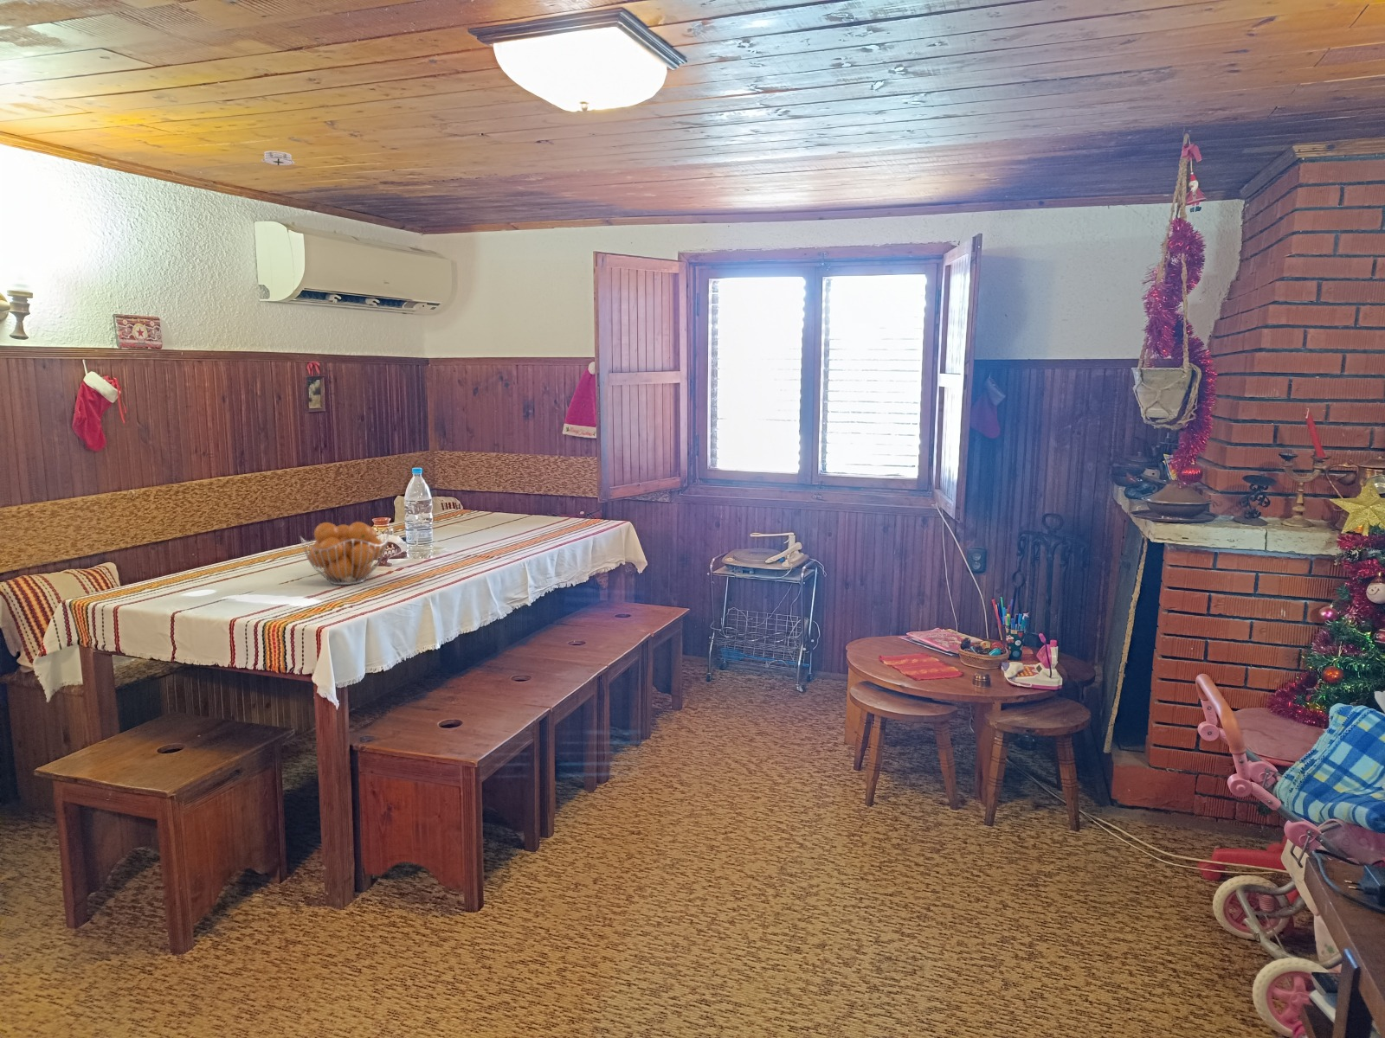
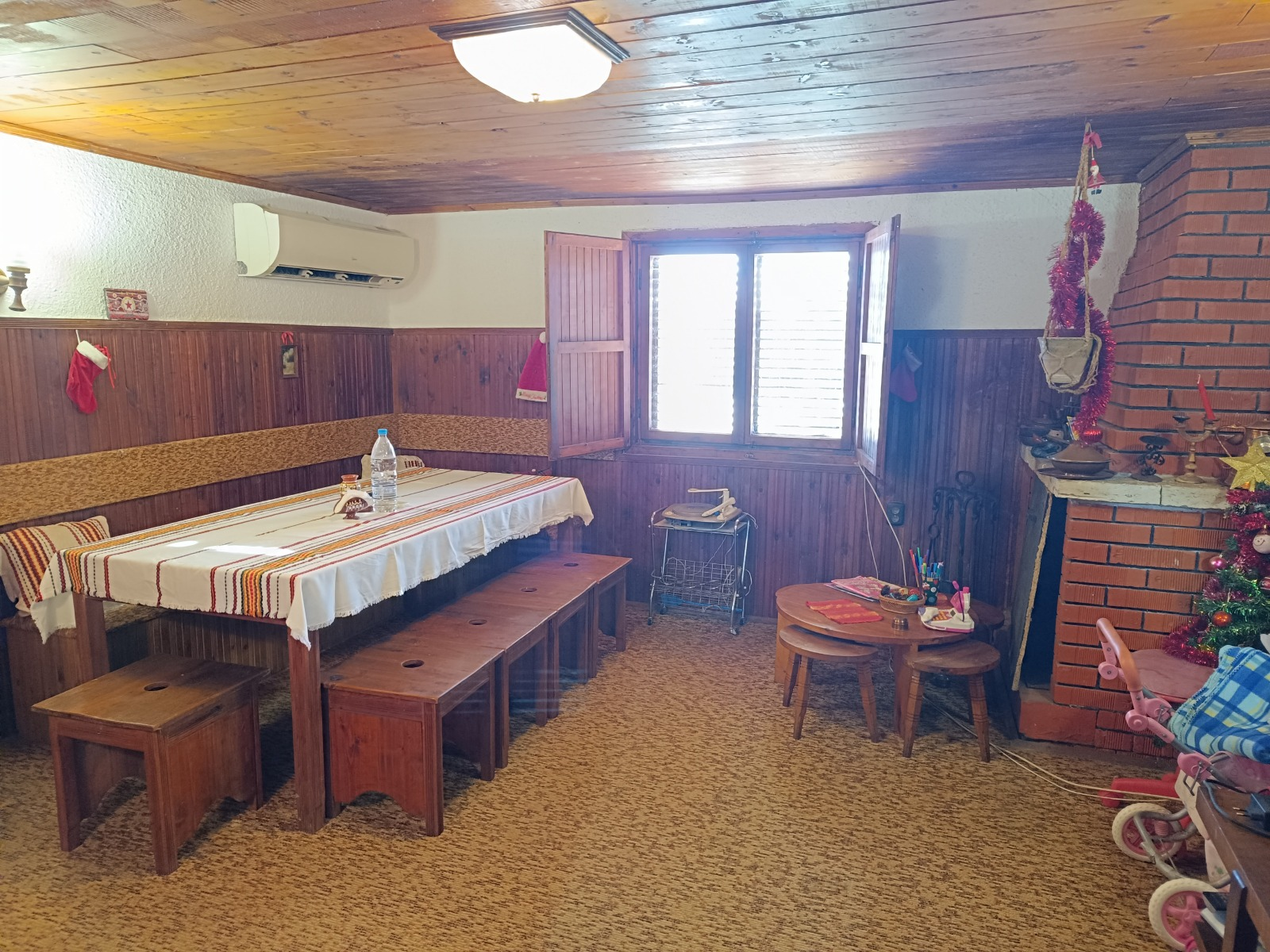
- smoke detector [261,150,296,166]
- fruit basket [300,521,389,586]
